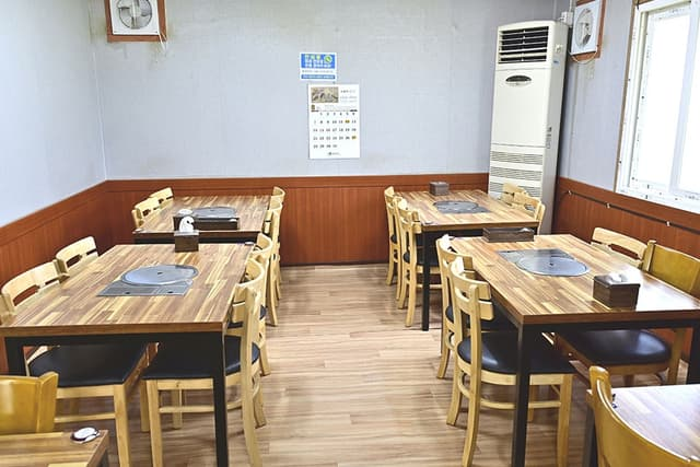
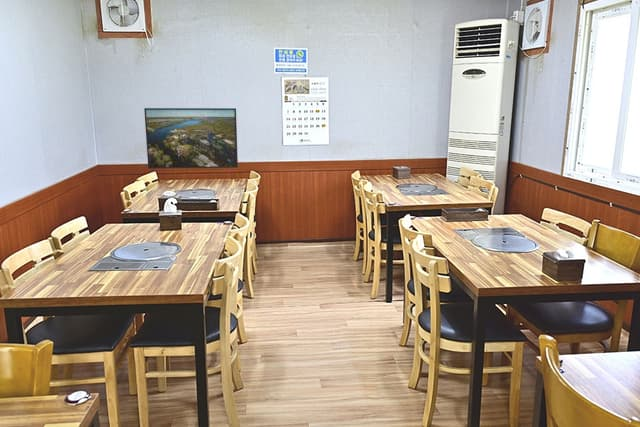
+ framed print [143,107,239,170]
